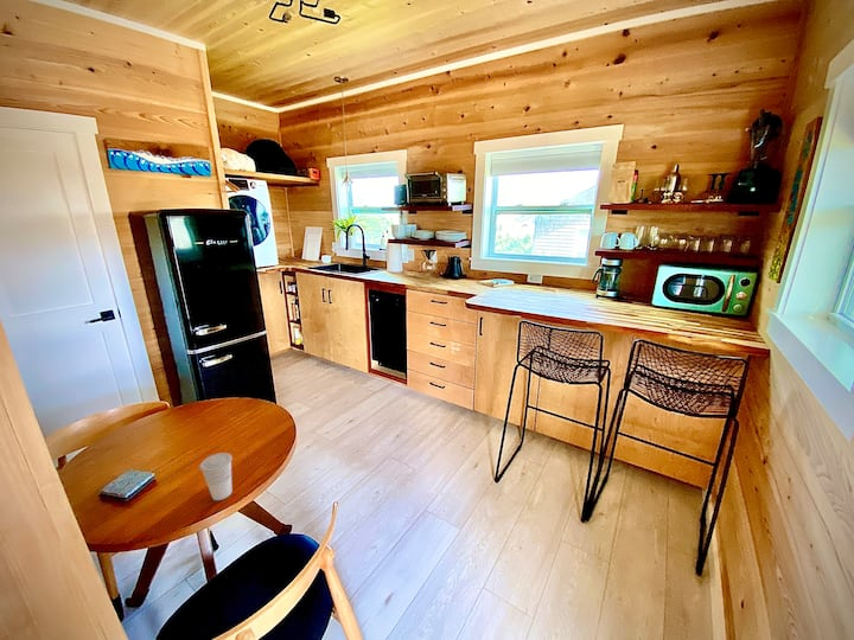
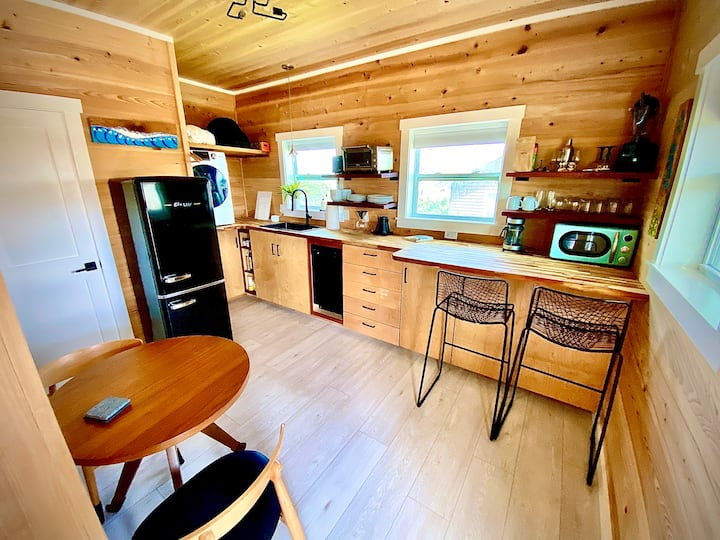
- cup [198,452,234,501]
